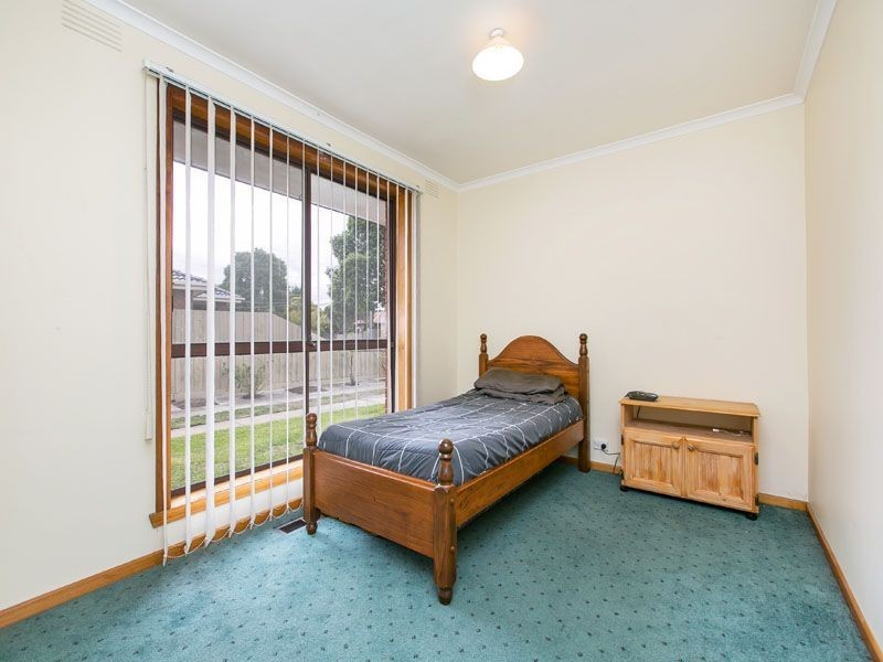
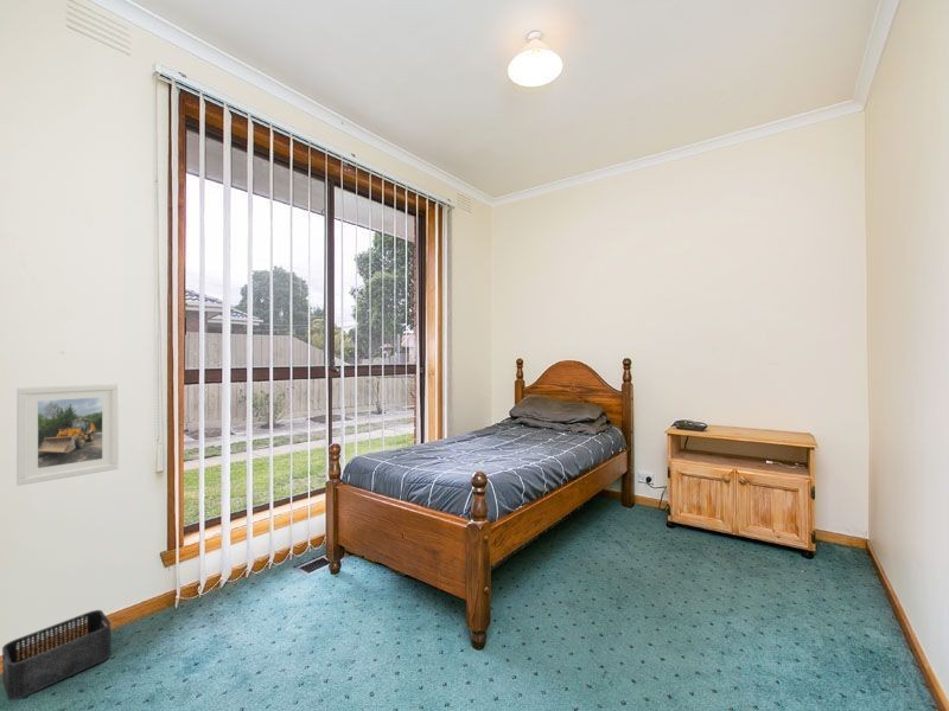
+ storage bin [1,609,113,702]
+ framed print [15,383,120,487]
